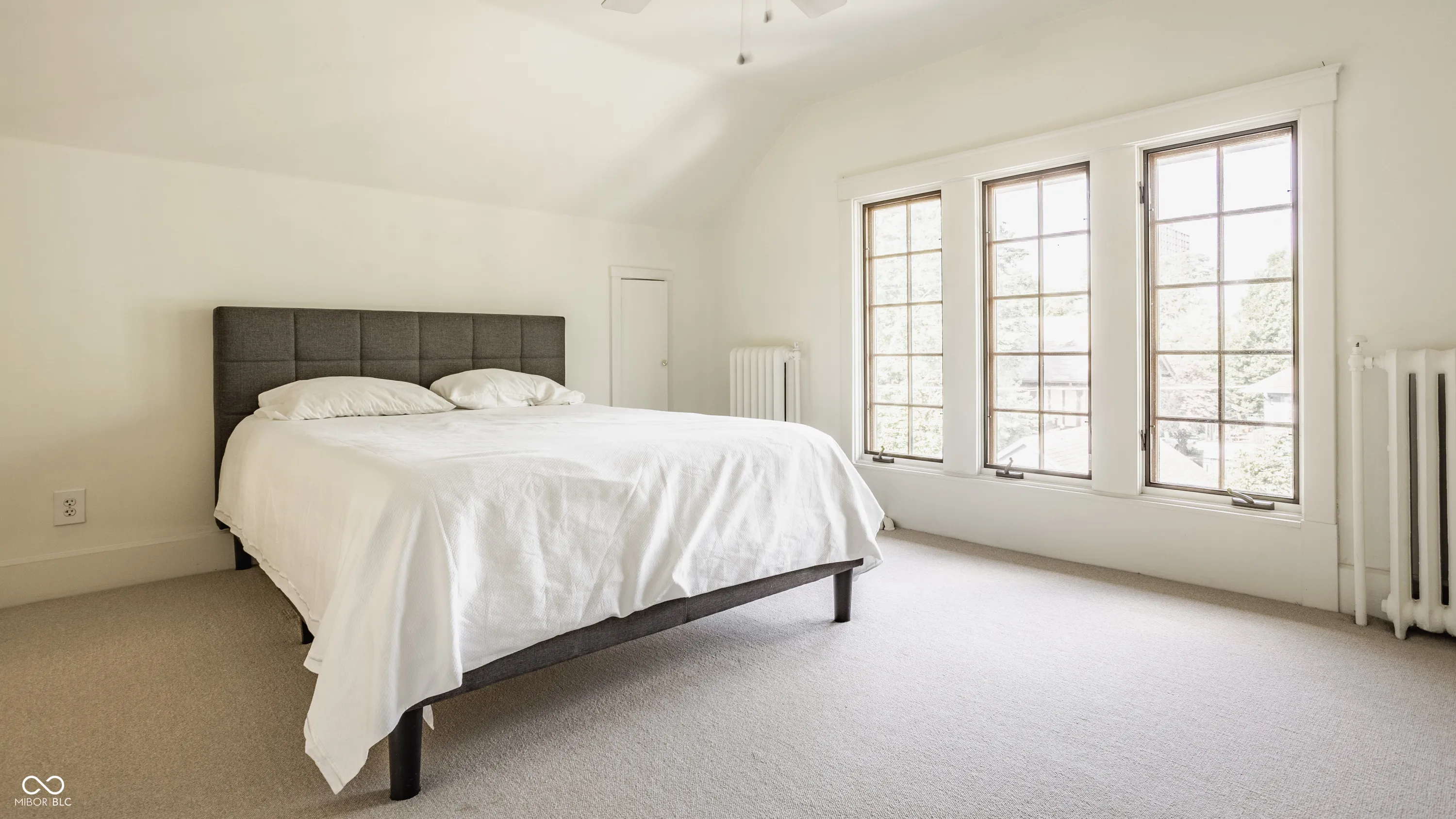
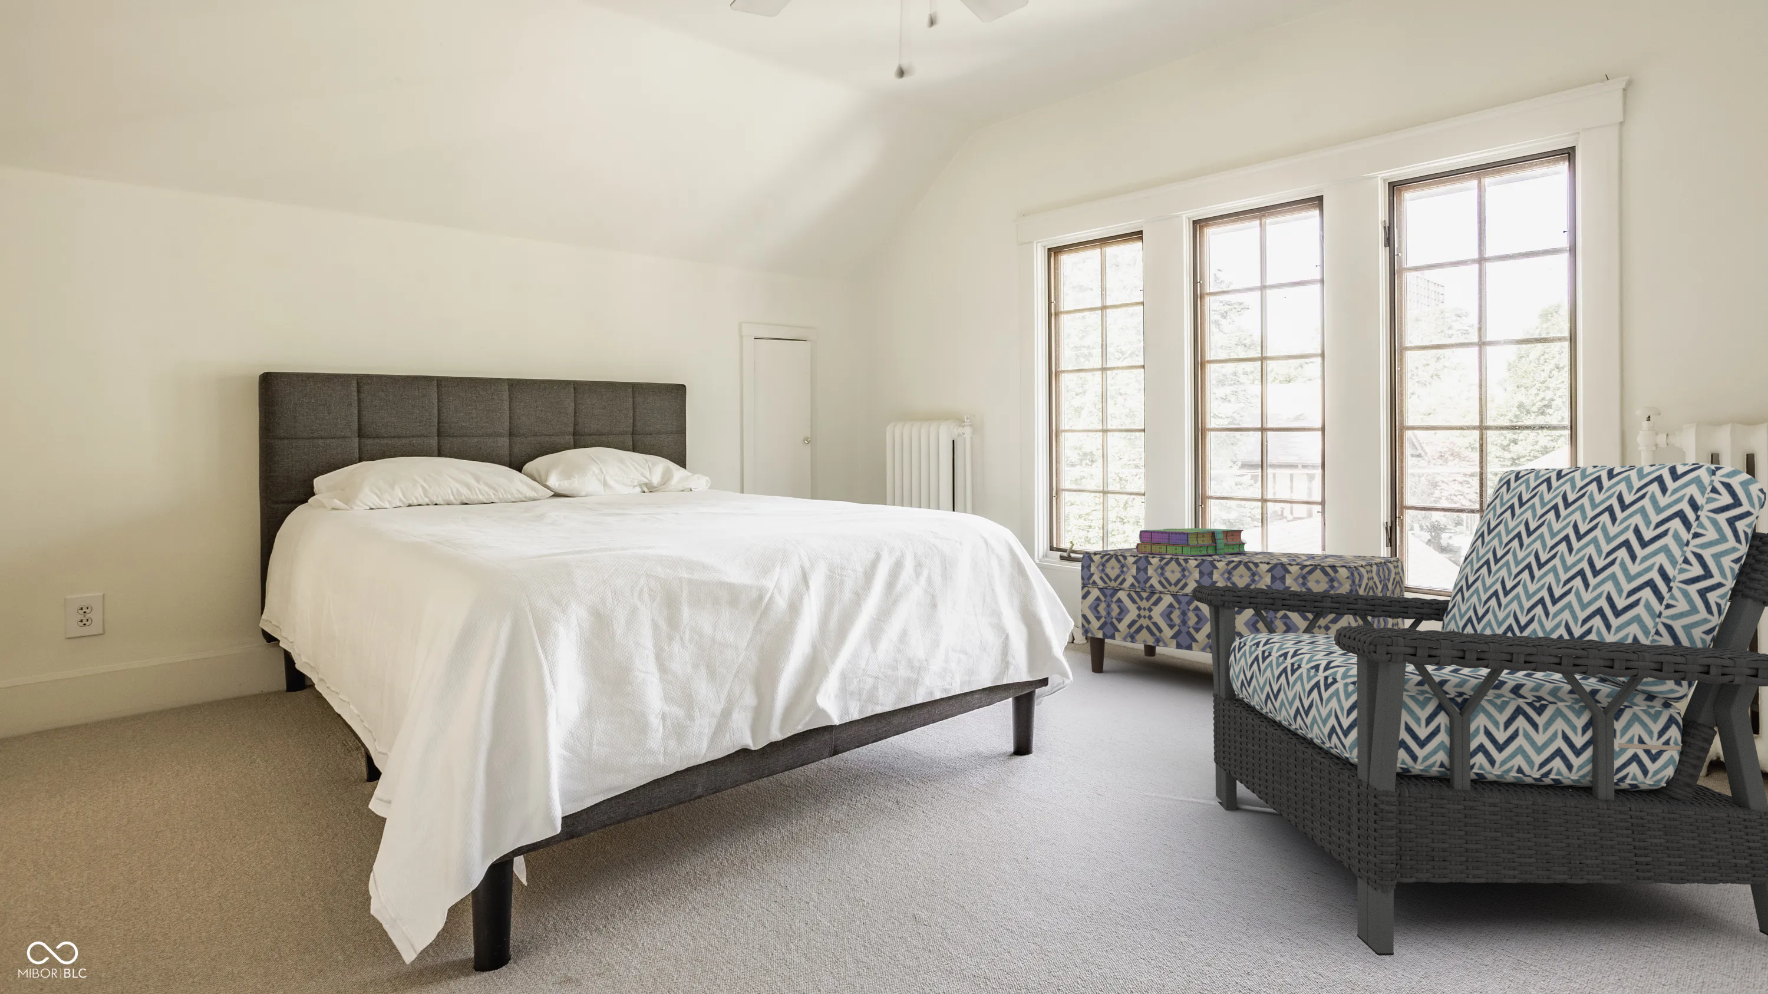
+ armchair [1192,462,1768,956]
+ bench [1081,547,1406,674]
+ stack of books [1135,528,1247,556]
